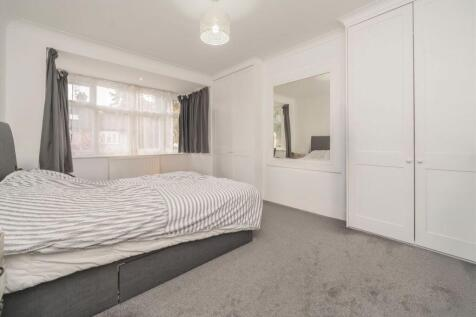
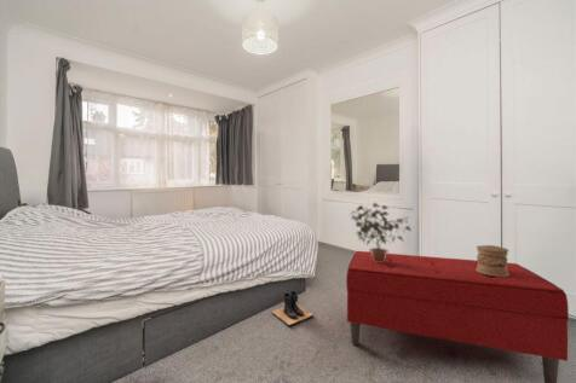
+ potted plant [349,202,413,262]
+ boots [271,290,315,326]
+ decorative box [476,244,509,277]
+ bench [345,250,570,383]
